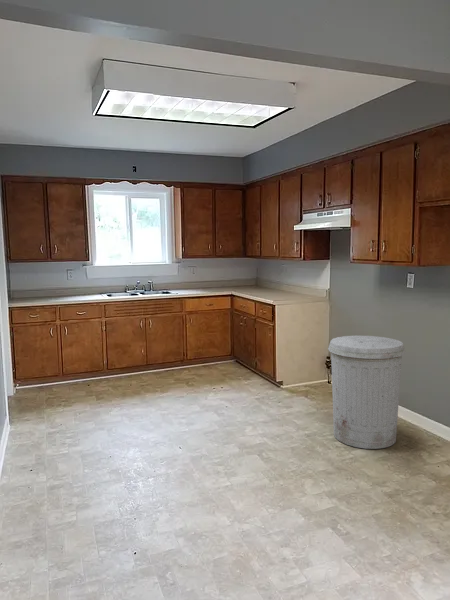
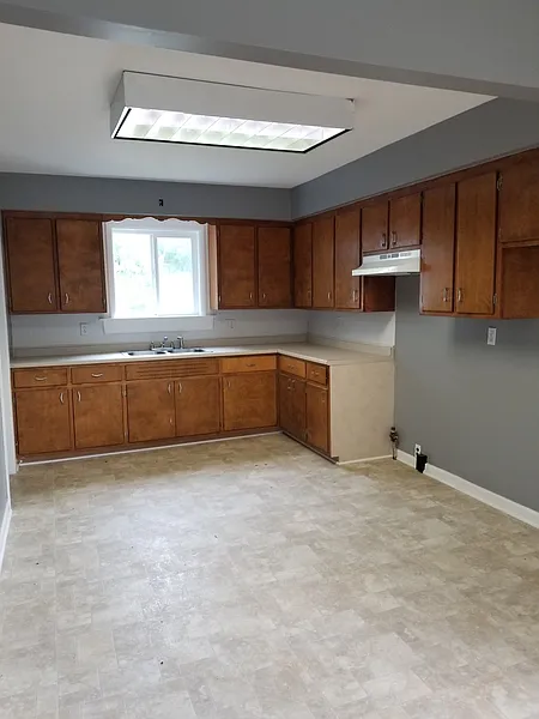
- trash can [327,335,406,450]
